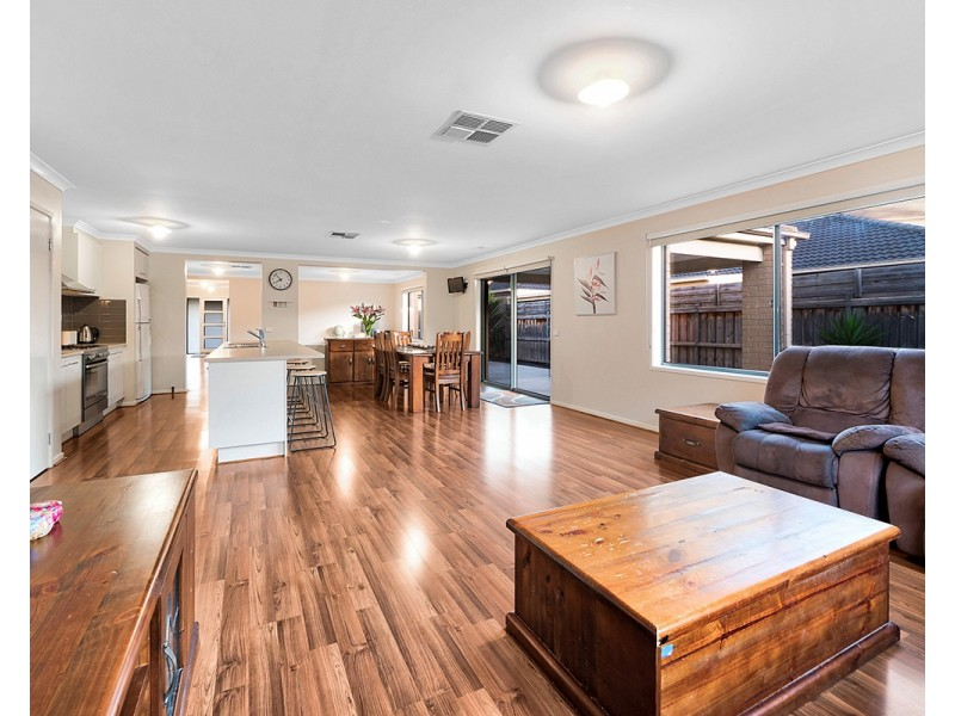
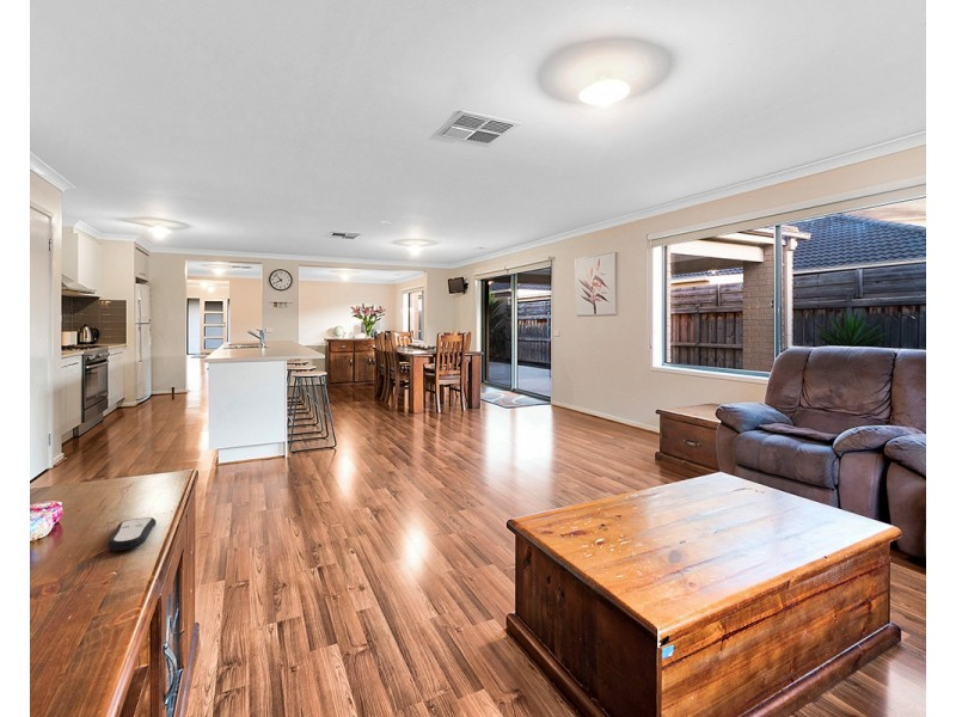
+ remote control [106,516,158,552]
